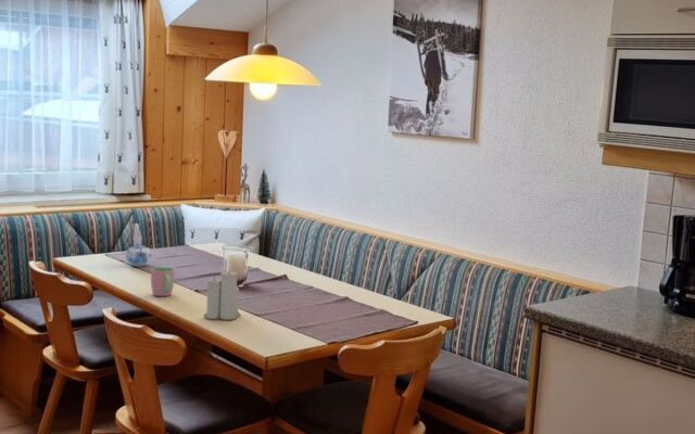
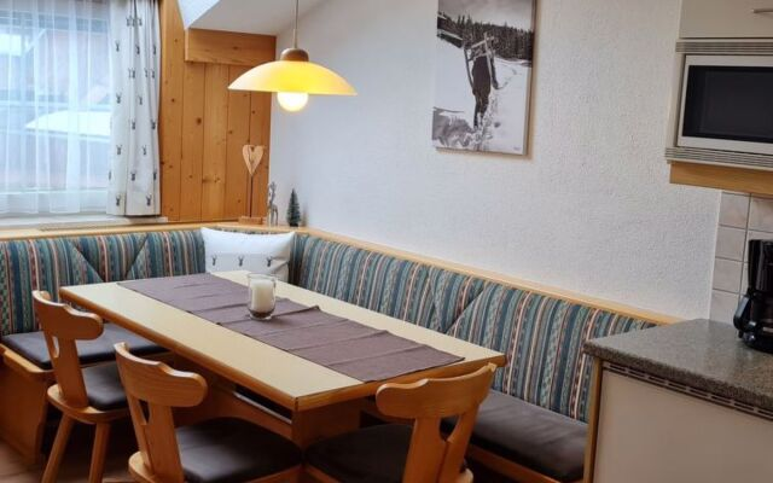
- ceramic pitcher [125,222,152,267]
- candle [203,270,242,321]
- cup [150,266,176,297]
